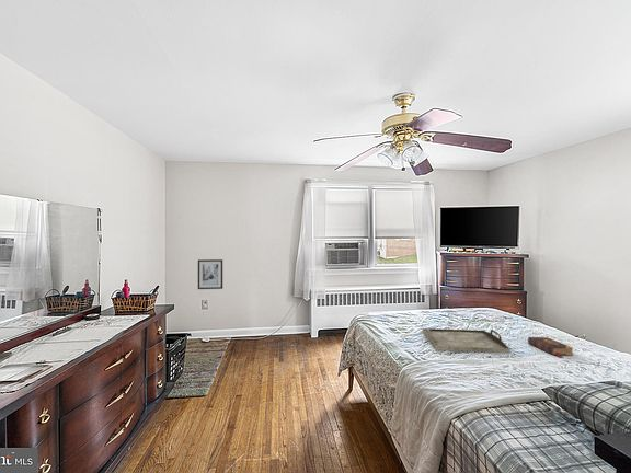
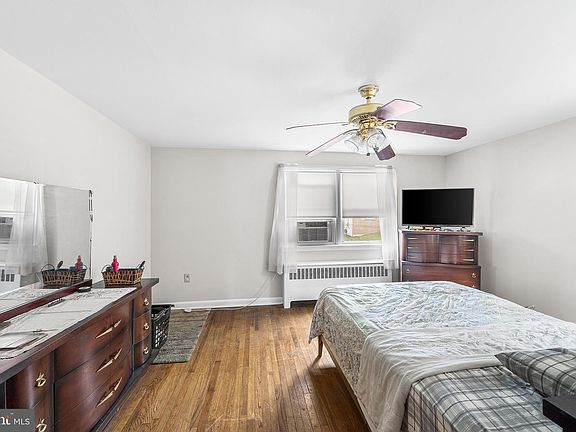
- serving tray [421,326,512,354]
- book [527,336,574,358]
- wall art [197,258,223,290]
